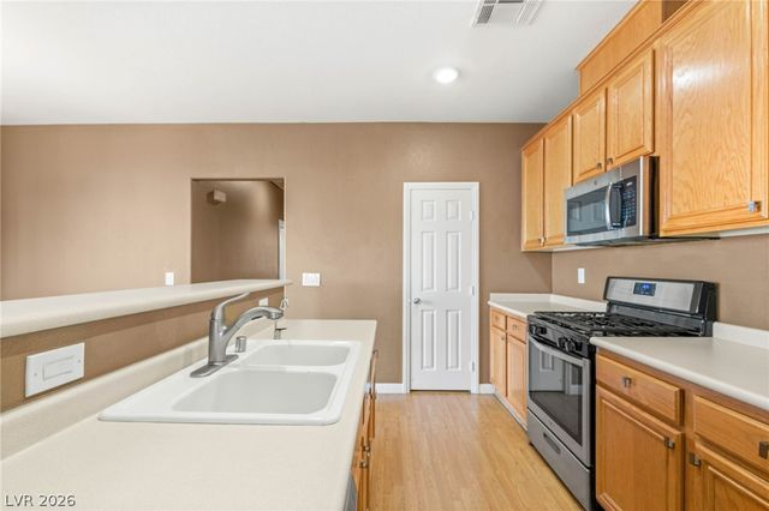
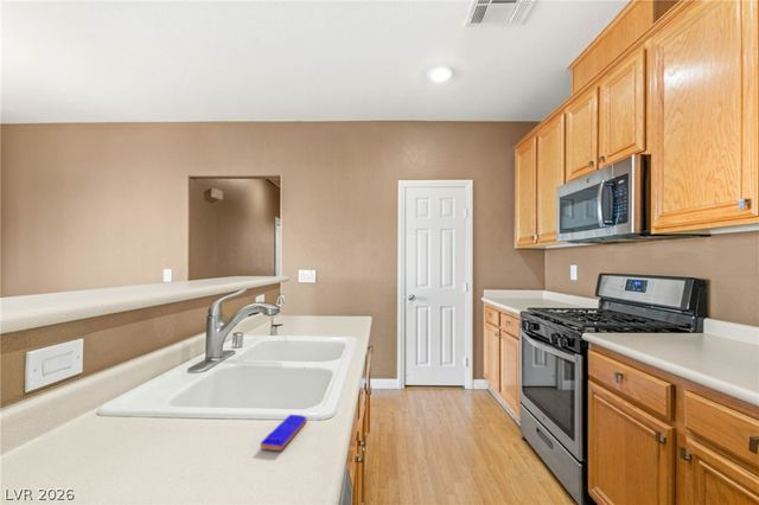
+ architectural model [260,414,308,452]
